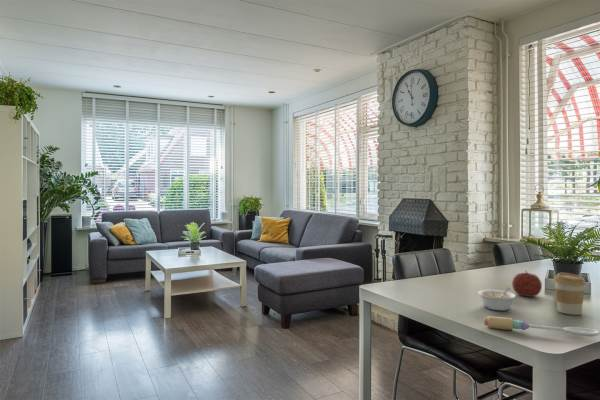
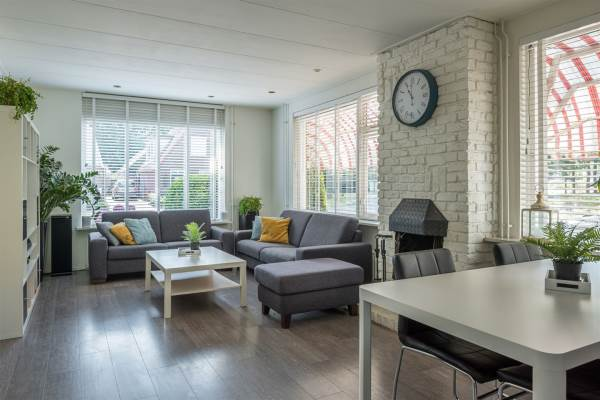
- spoon [483,315,600,338]
- fruit [511,269,543,298]
- coffee cup [552,272,587,316]
- legume [477,286,517,311]
